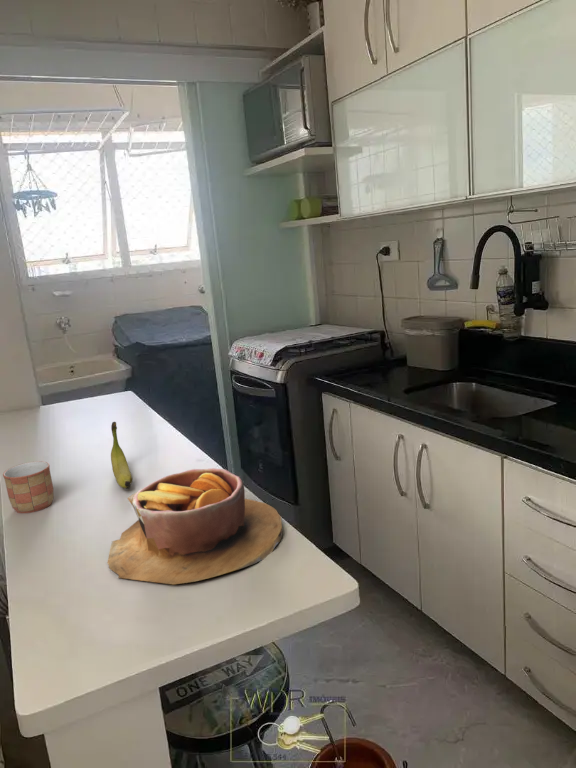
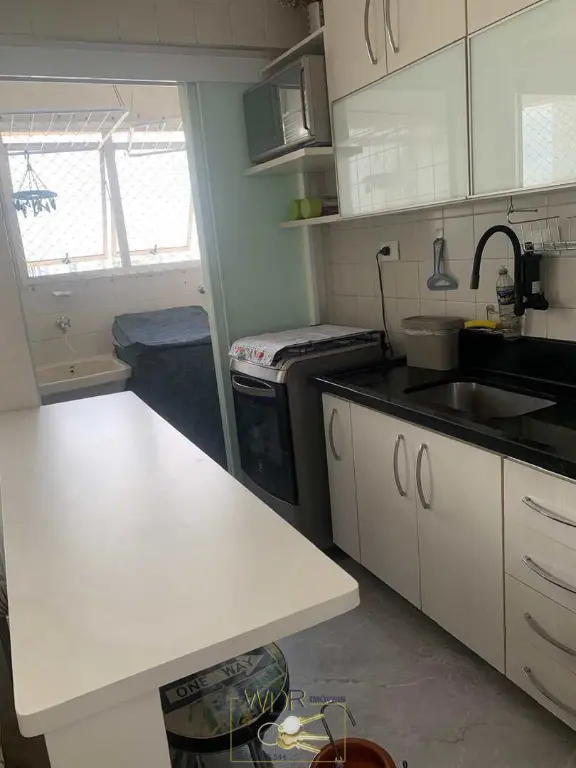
- banana [110,421,133,489]
- bowl [106,467,283,585]
- mug [2,460,55,514]
